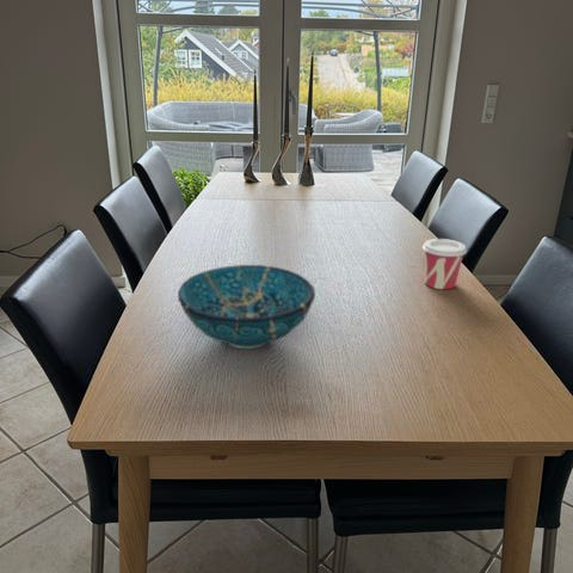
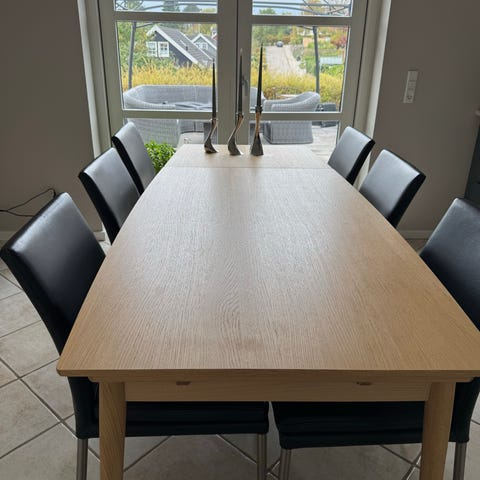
- cup [421,238,468,290]
- decorative bowl [177,264,316,350]
